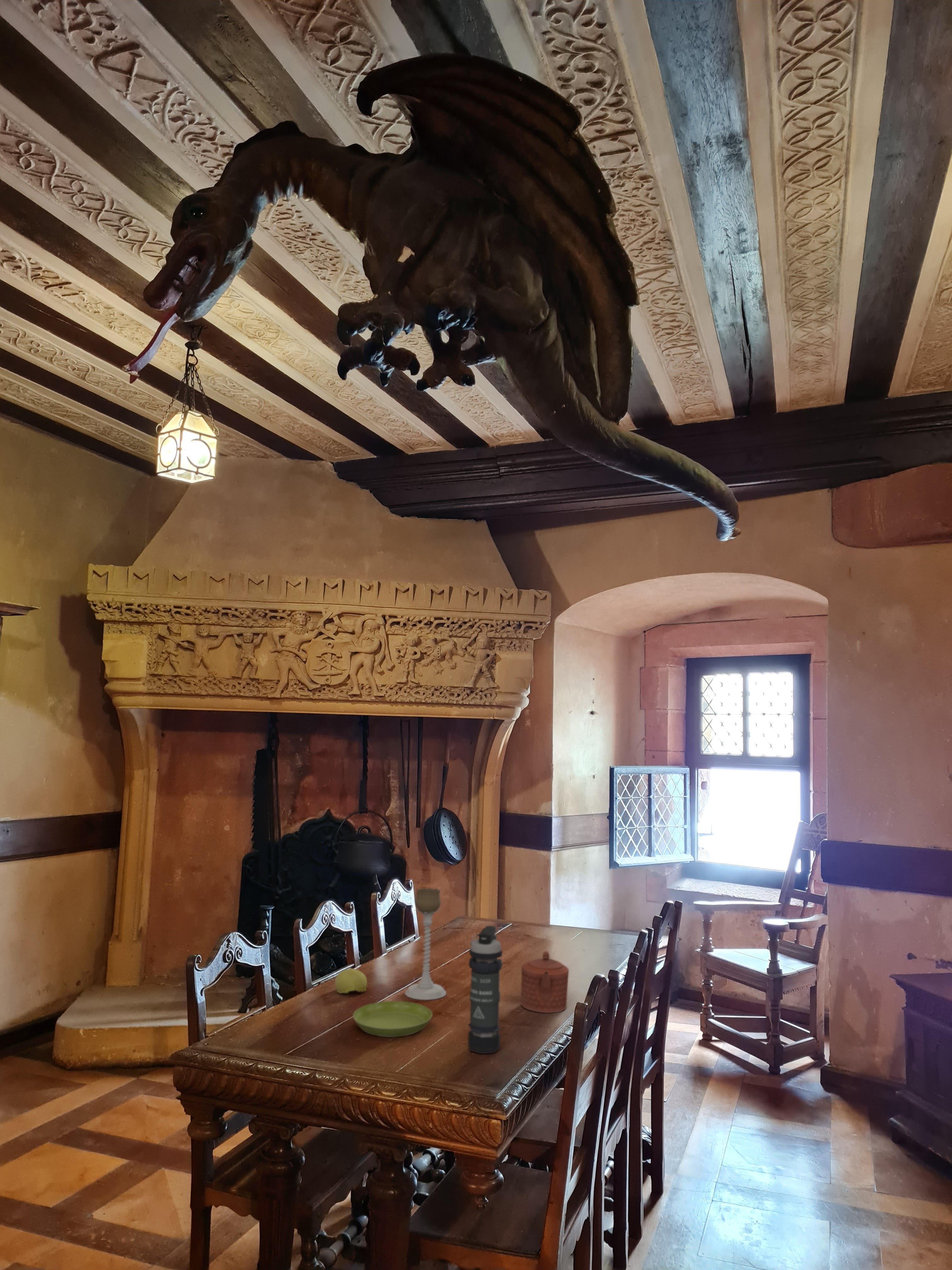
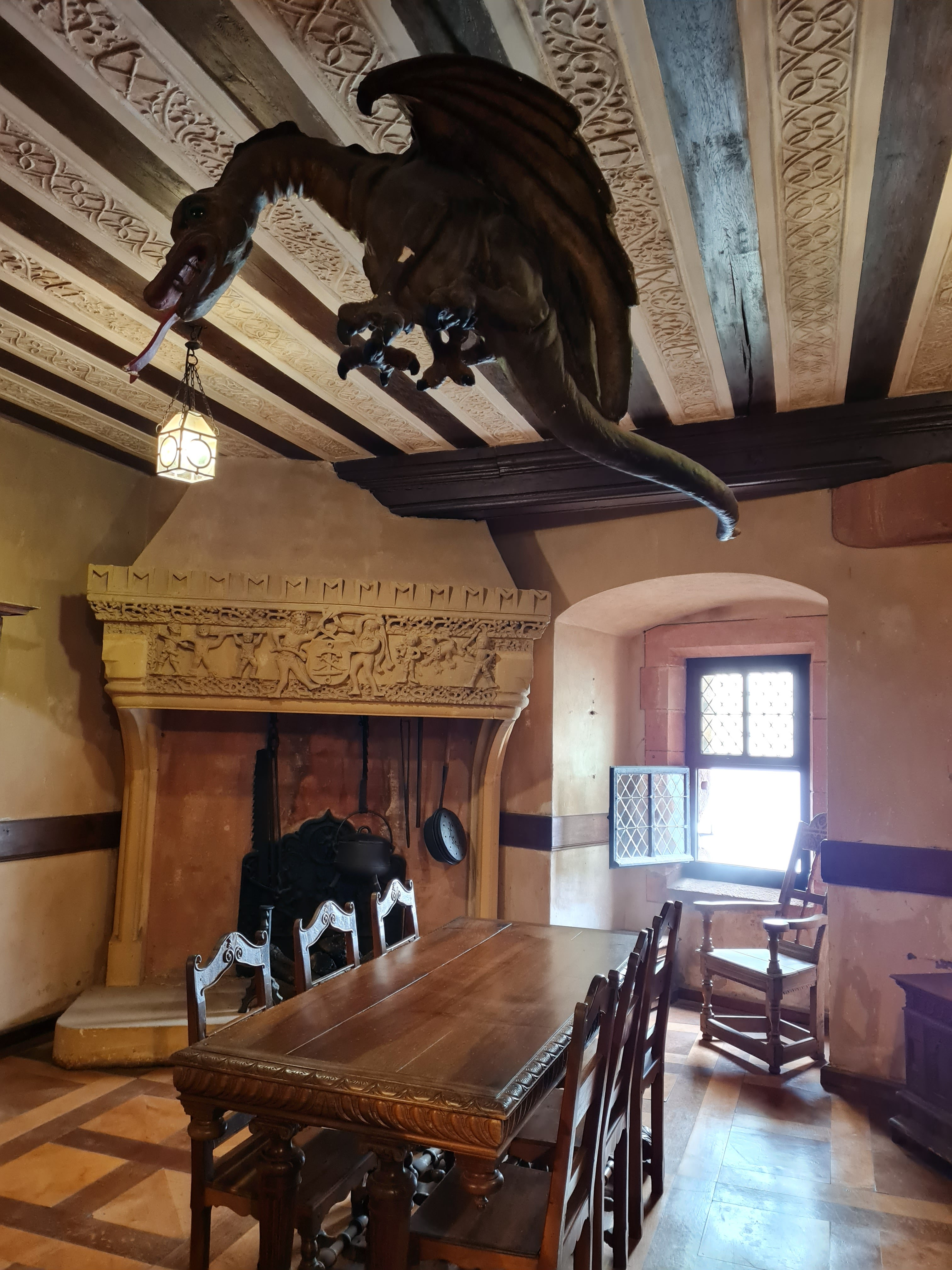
- smoke grenade [467,925,503,1054]
- candle holder [405,888,446,1000]
- fruit [334,968,367,994]
- teapot [521,951,569,1013]
- saucer [353,1001,433,1038]
